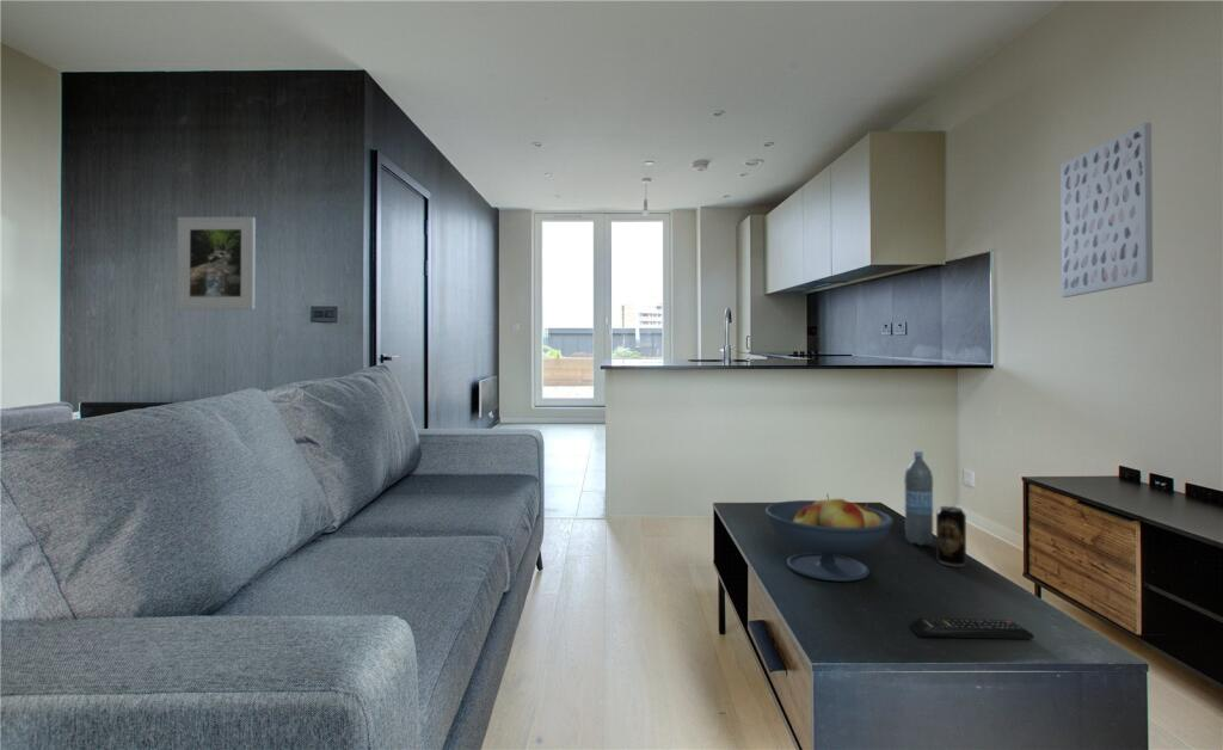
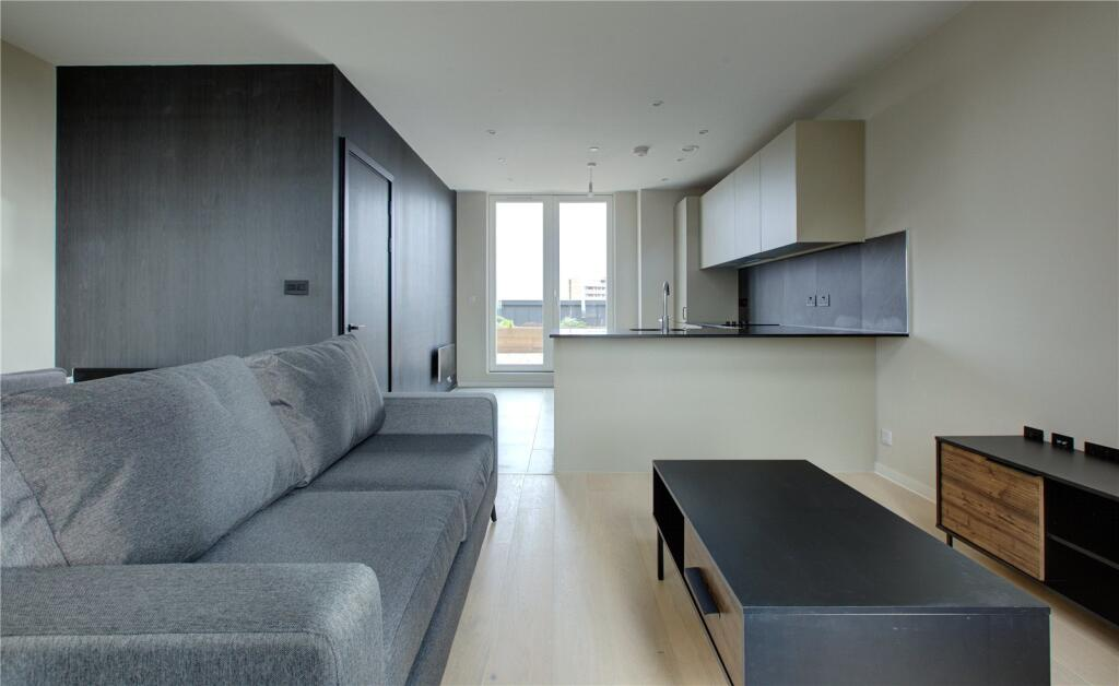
- wall art [1059,122,1154,299]
- fruit bowl [764,492,895,583]
- beverage can [935,505,967,567]
- water bottle [903,450,934,547]
- remote control [911,617,1035,640]
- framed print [176,216,257,311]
